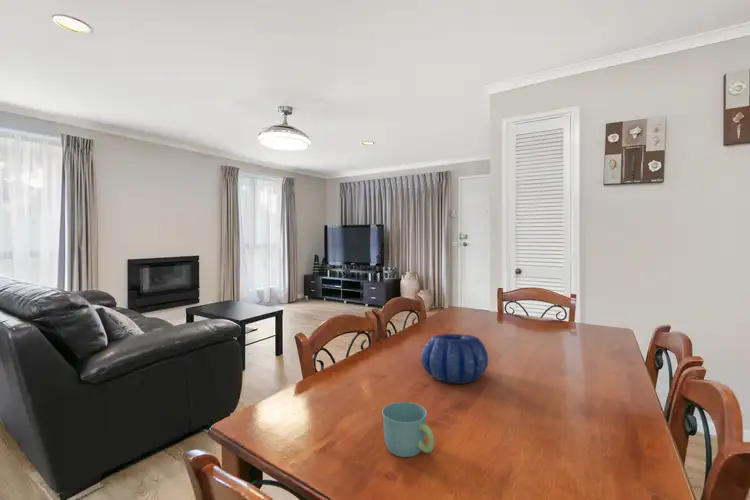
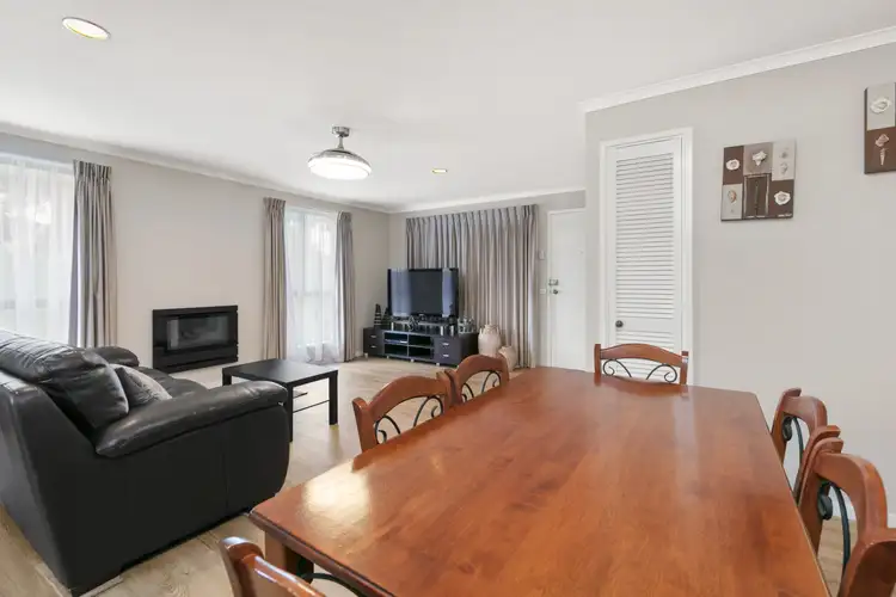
- decorative bowl [420,333,489,385]
- mug [381,401,435,458]
